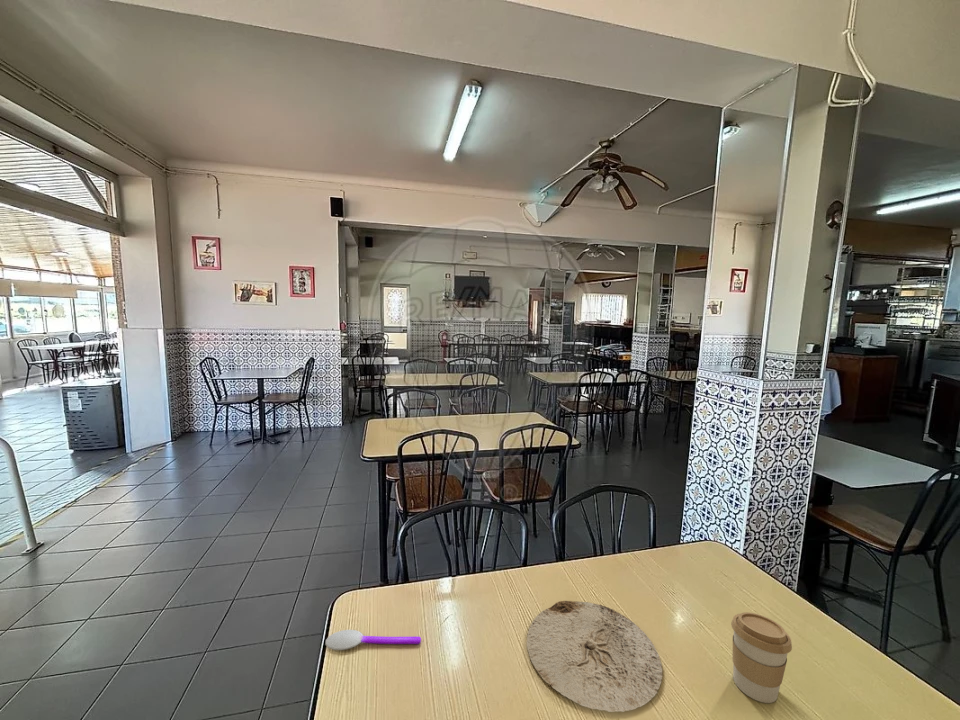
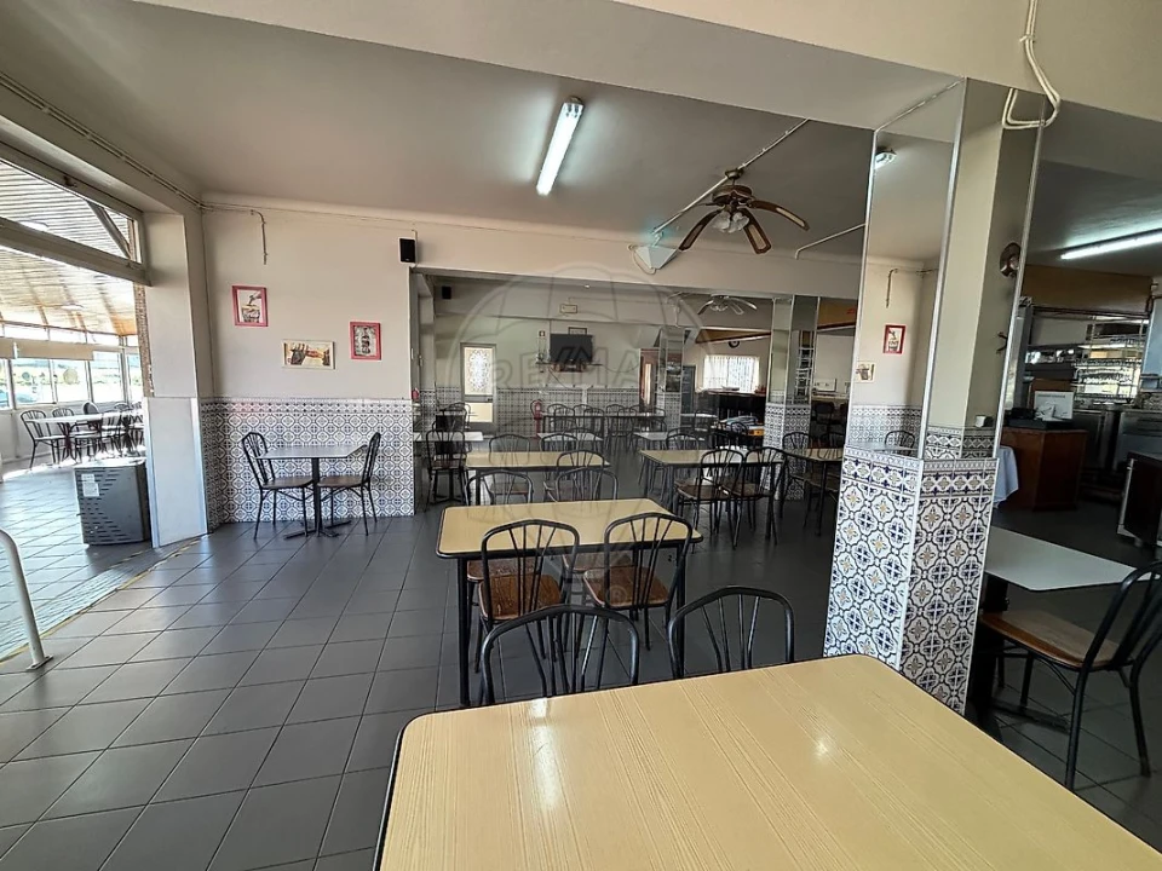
- coffee cup [730,611,793,704]
- plate [526,600,663,713]
- spoon [324,629,422,651]
